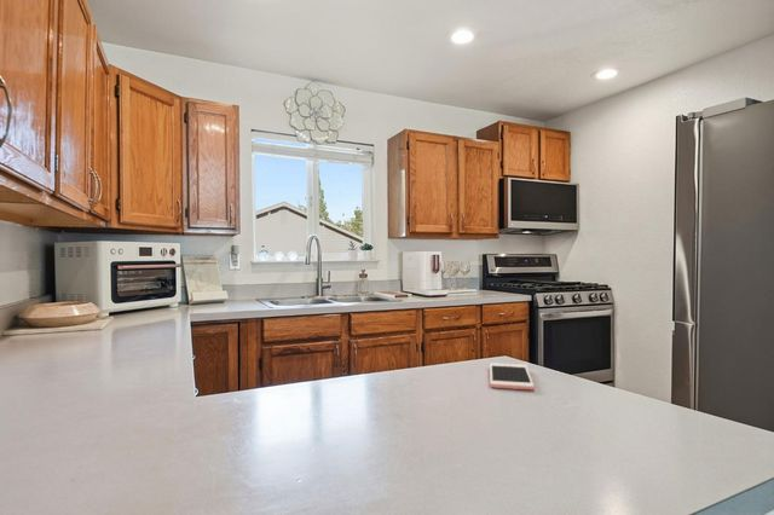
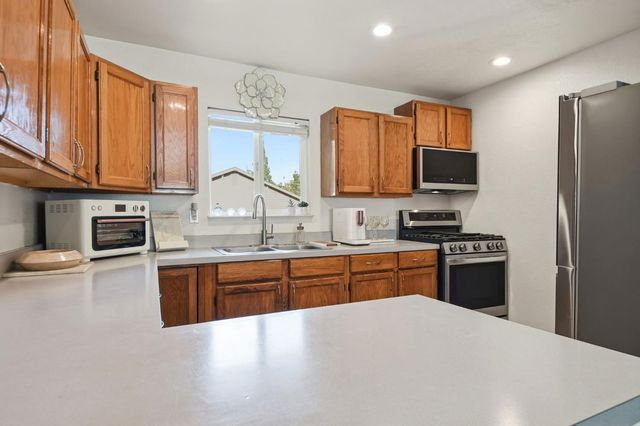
- cell phone [489,361,535,390]
